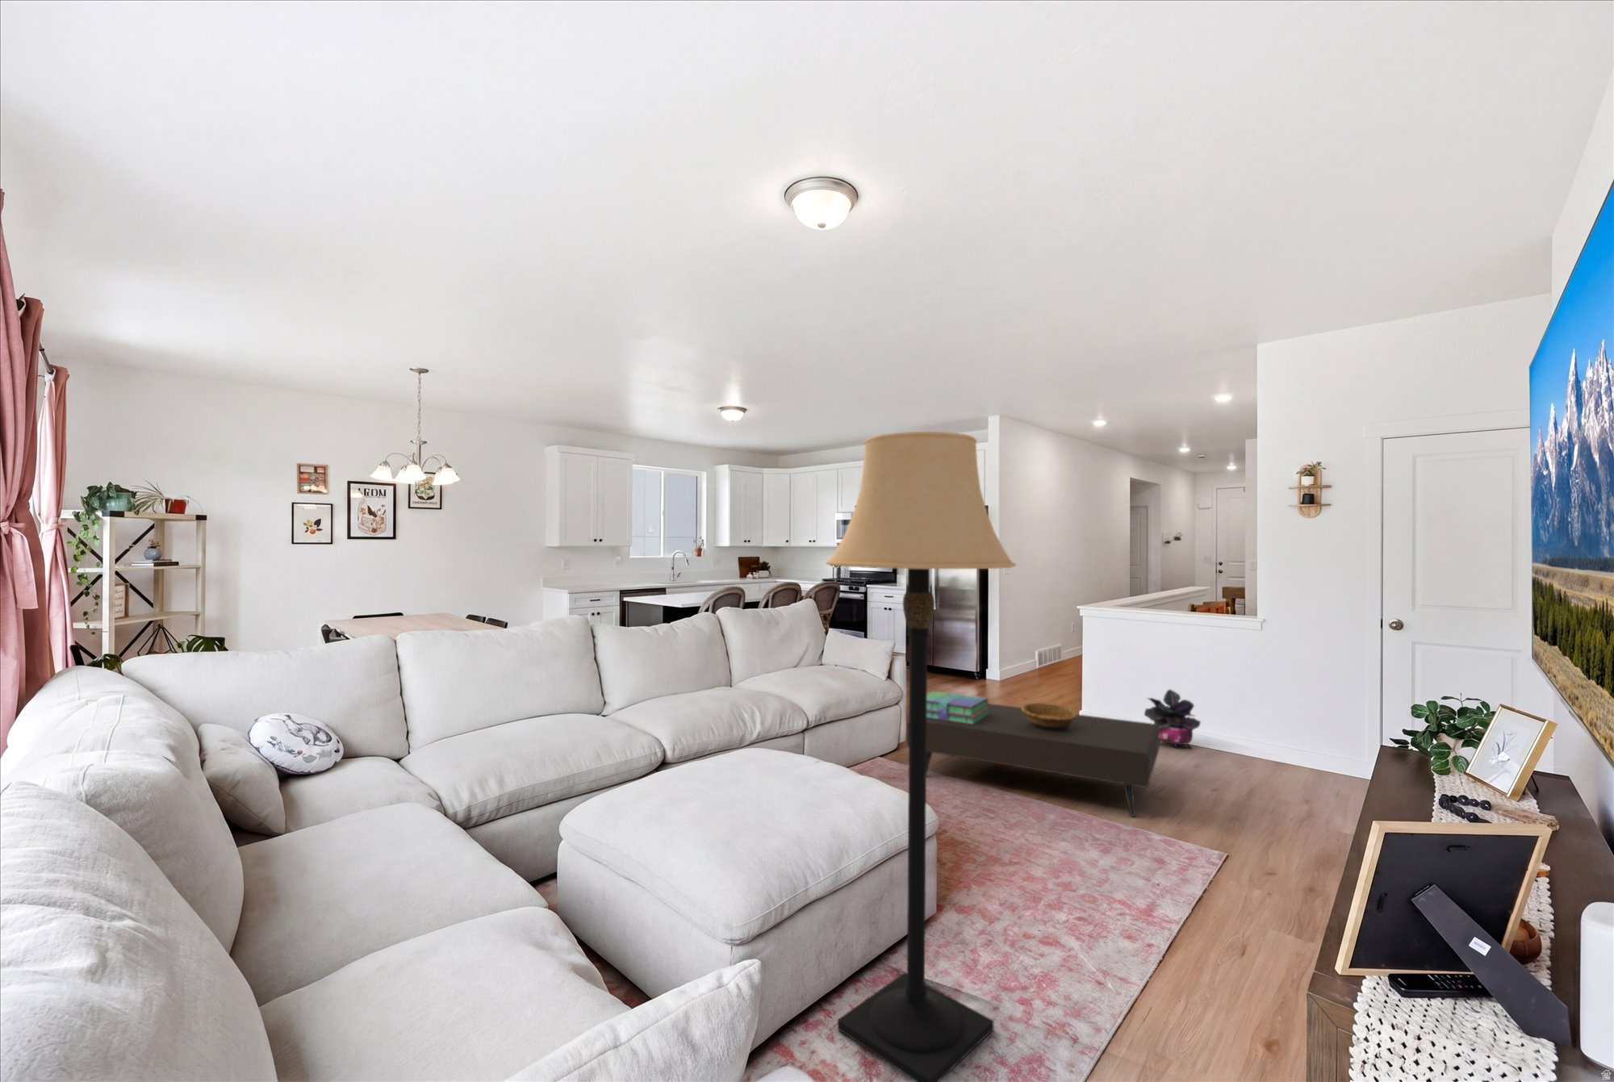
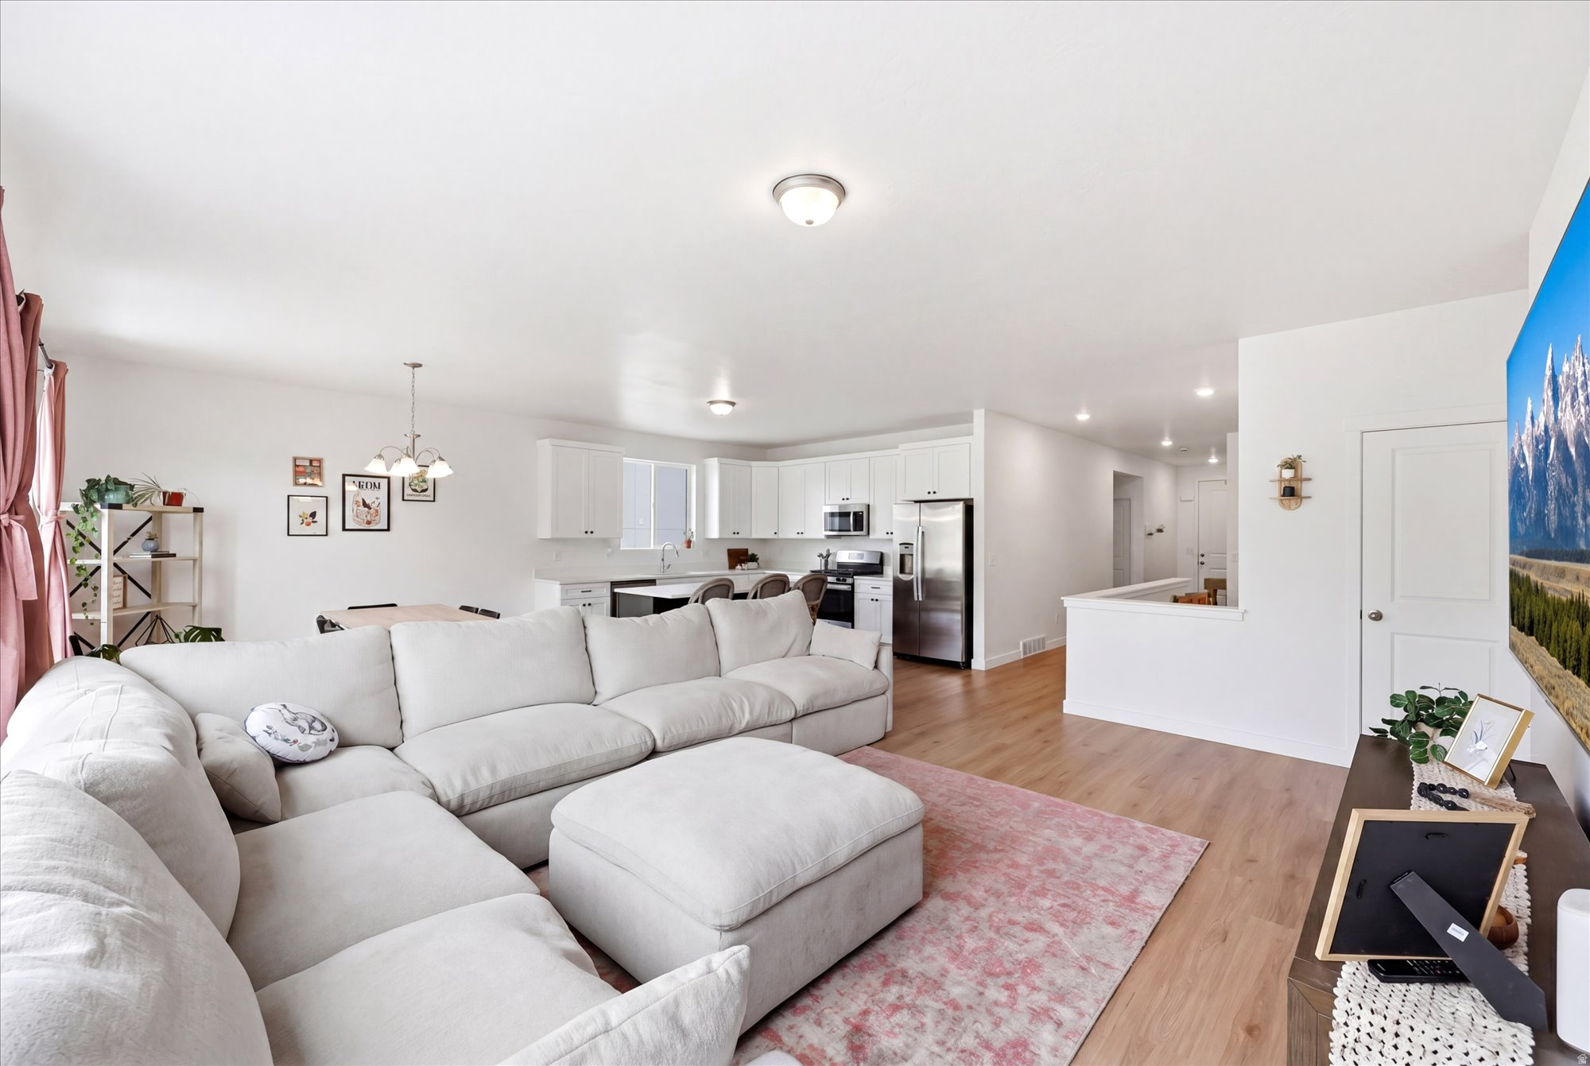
- stack of books [926,690,990,725]
- lamp [825,431,1016,1082]
- decorative bowl [1021,702,1077,729]
- potted plant [1143,688,1201,750]
- coffee table [907,703,1160,818]
